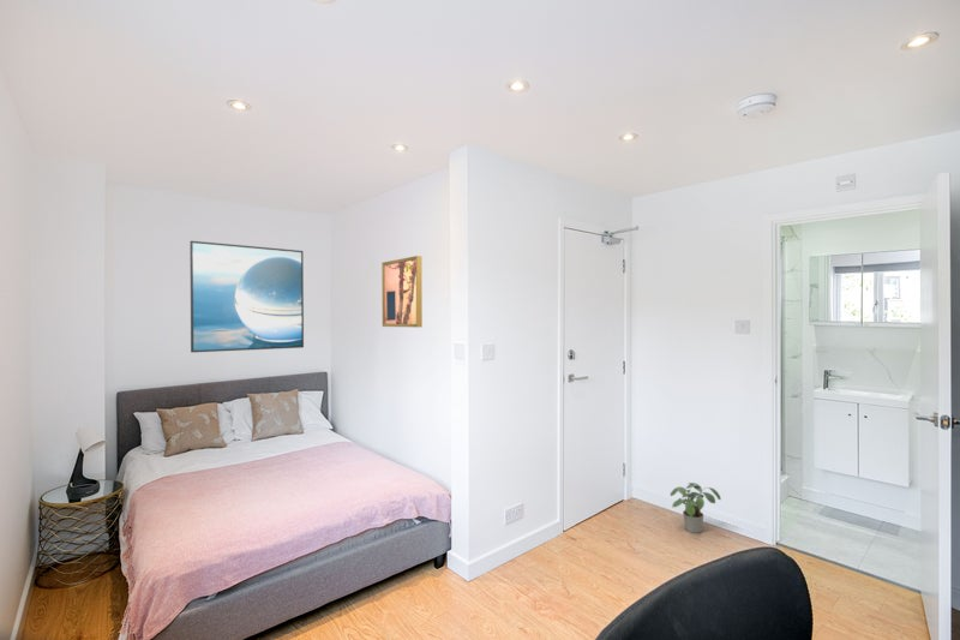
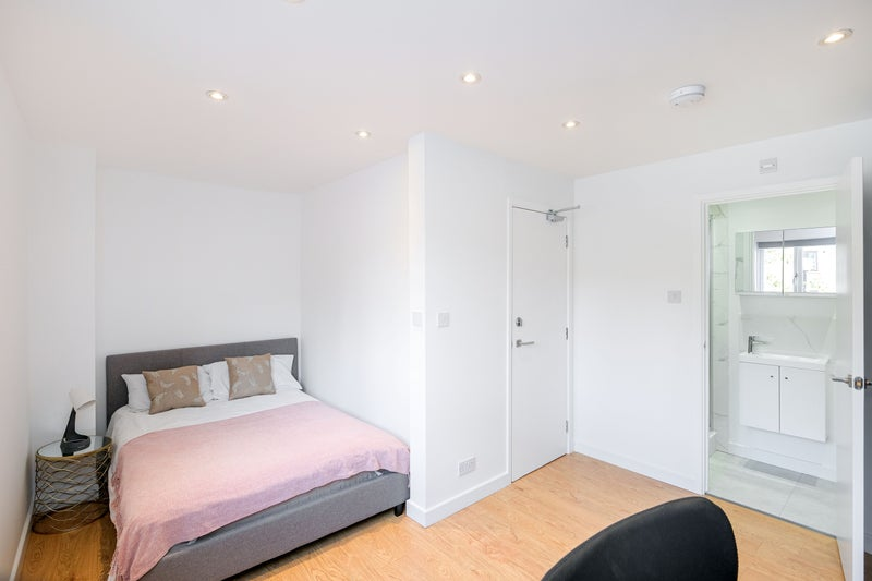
- potted plant [670,482,722,534]
- wall art [380,255,424,329]
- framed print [188,240,305,353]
